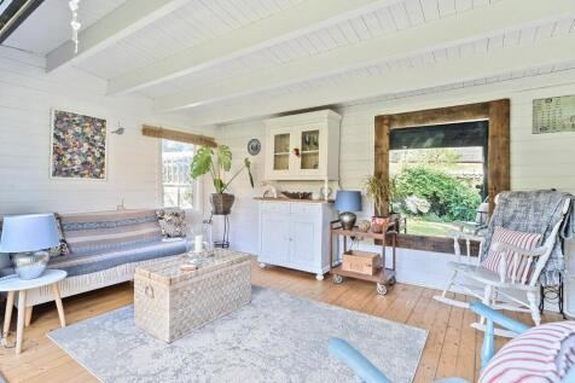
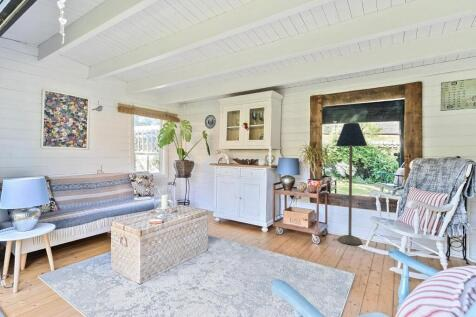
+ floor lamp [335,122,368,246]
